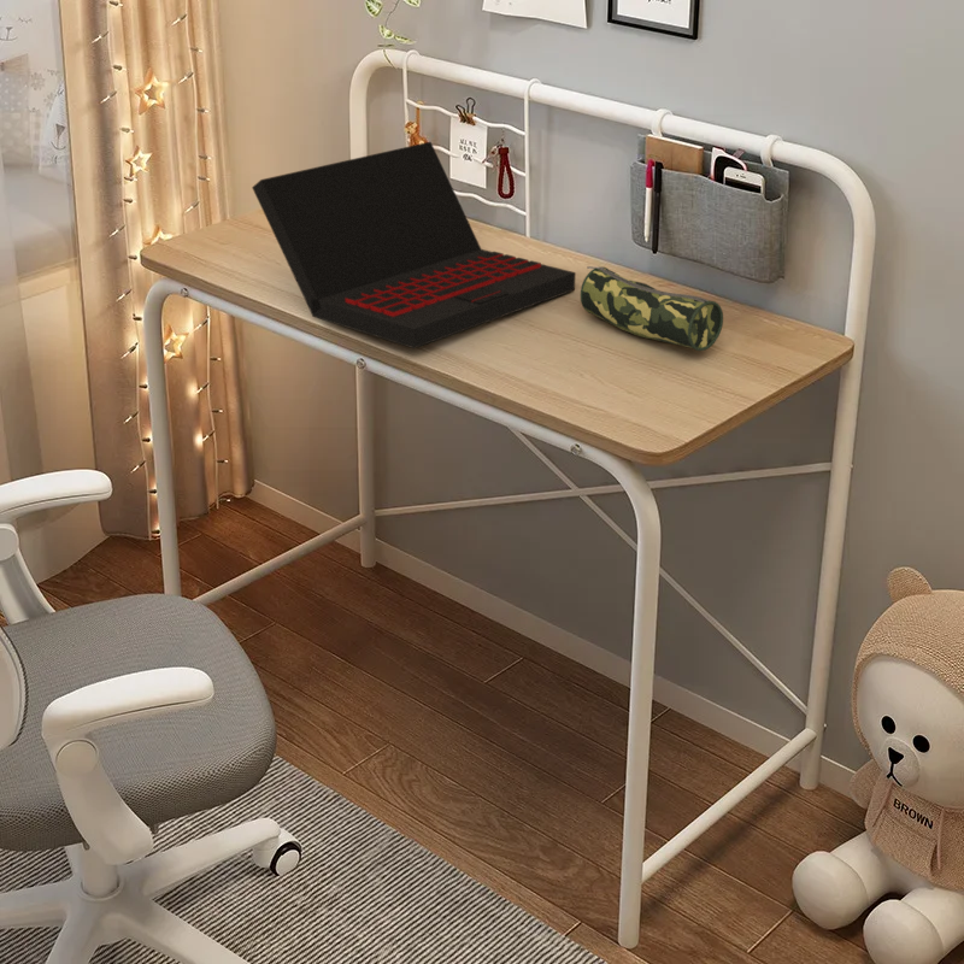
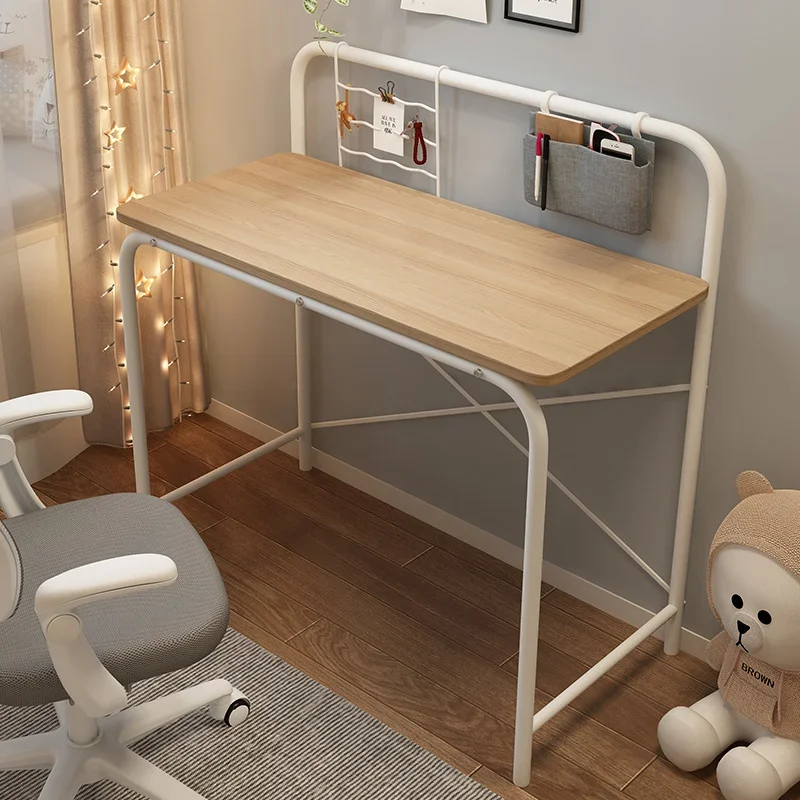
- pencil case [580,265,724,352]
- laptop [251,141,576,349]
